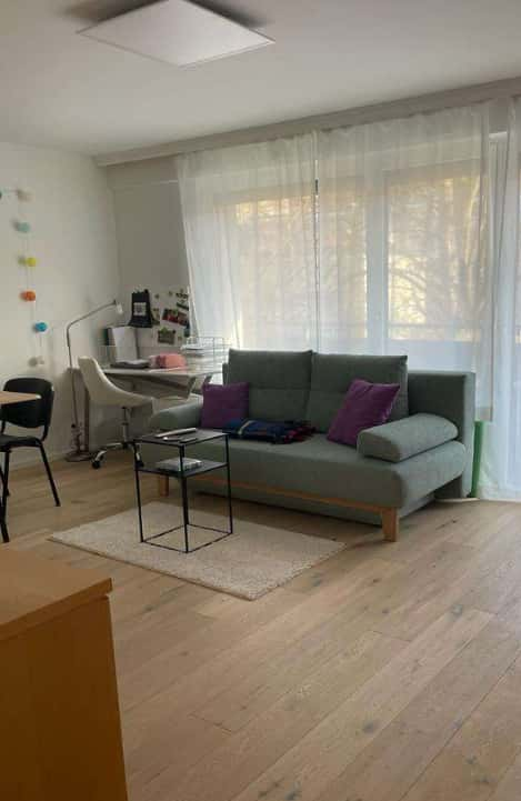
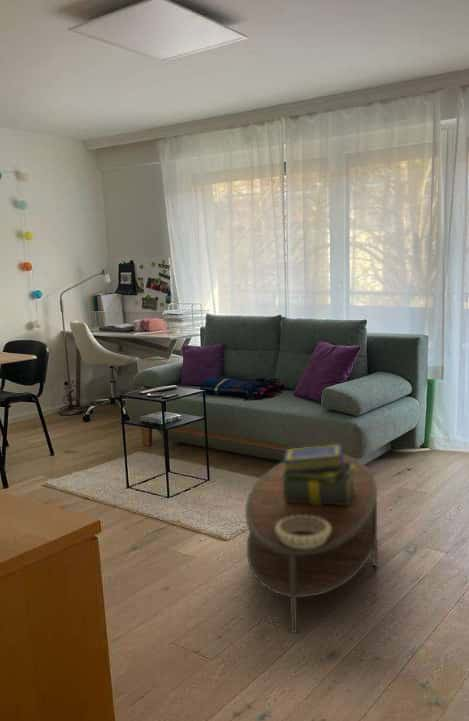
+ decorative bowl [275,515,331,549]
+ stack of books [280,443,356,505]
+ coffee table [244,453,378,634]
